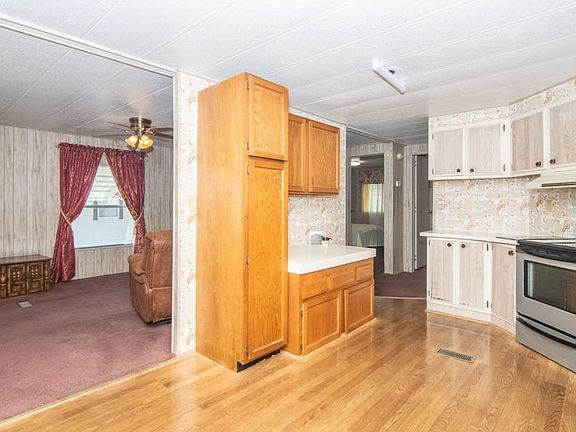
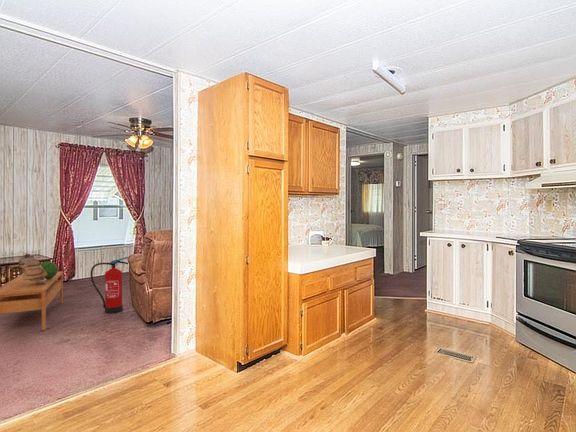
+ decorative ball [40,261,59,279]
+ stack of books [18,252,48,284]
+ coffee table [0,270,64,331]
+ fire extinguisher [89,256,129,314]
